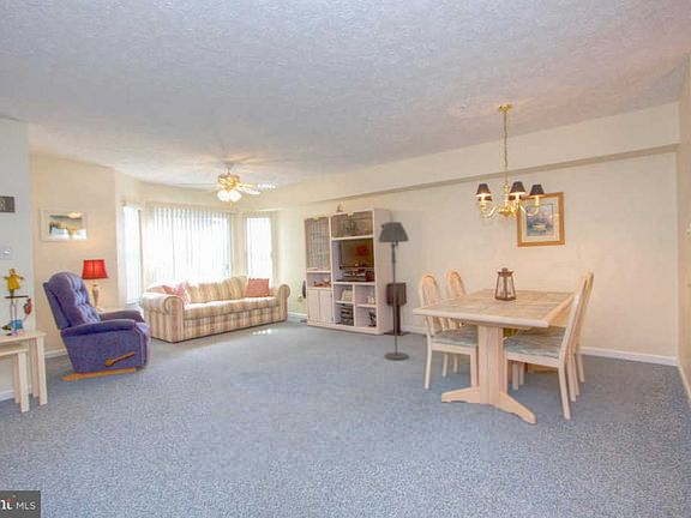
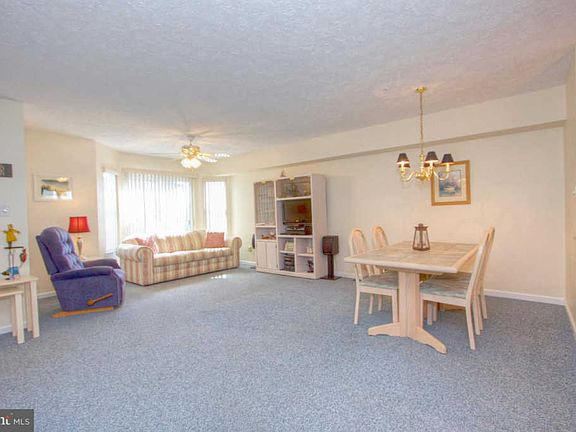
- floor lamp [377,221,410,361]
